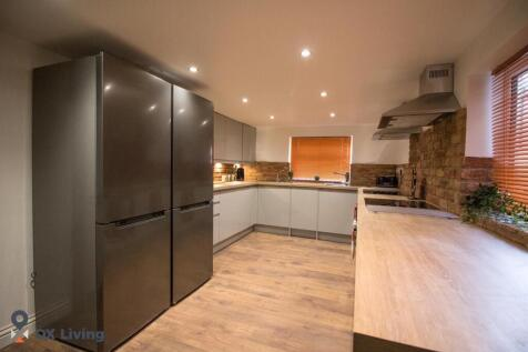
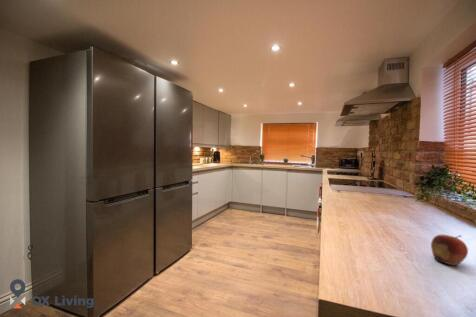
+ fruit [430,234,469,267]
